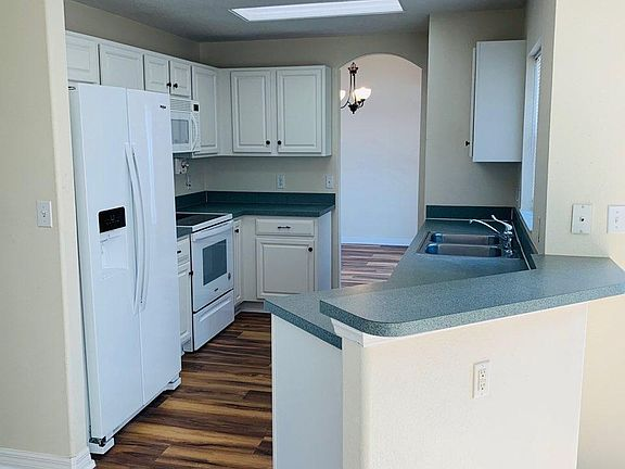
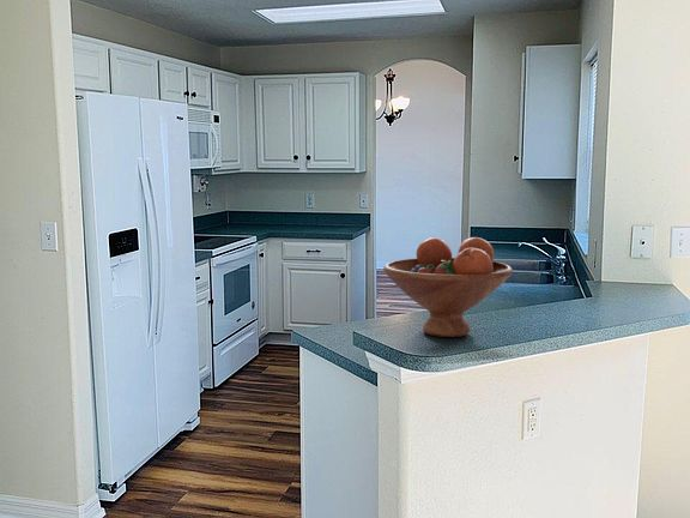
+ fruit bowl [382,236,514,338]
